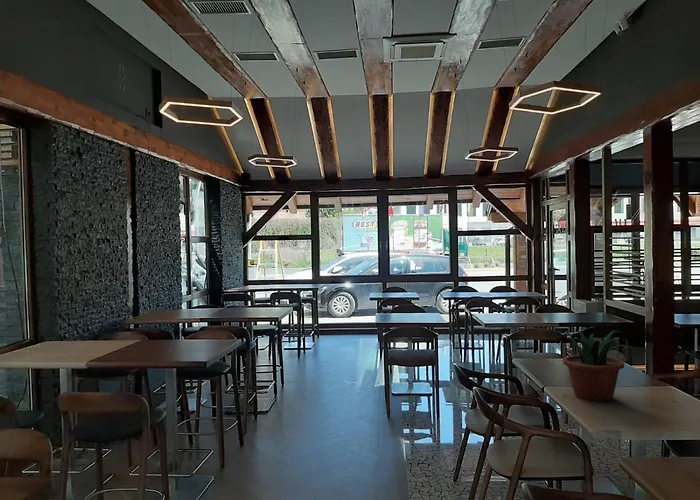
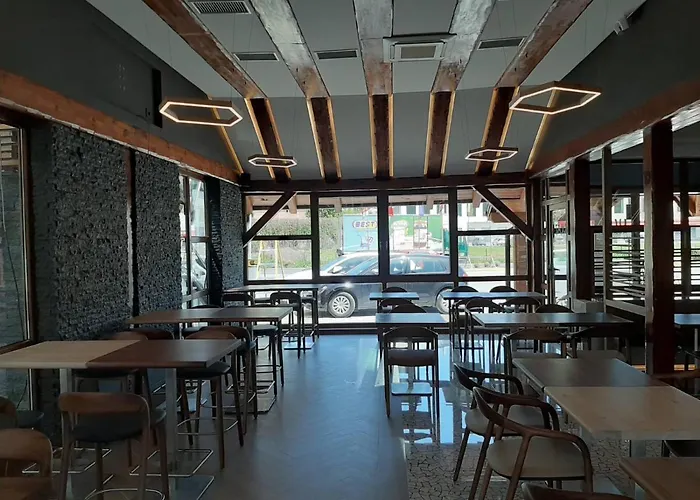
- potted plant [562,330,638,402]
